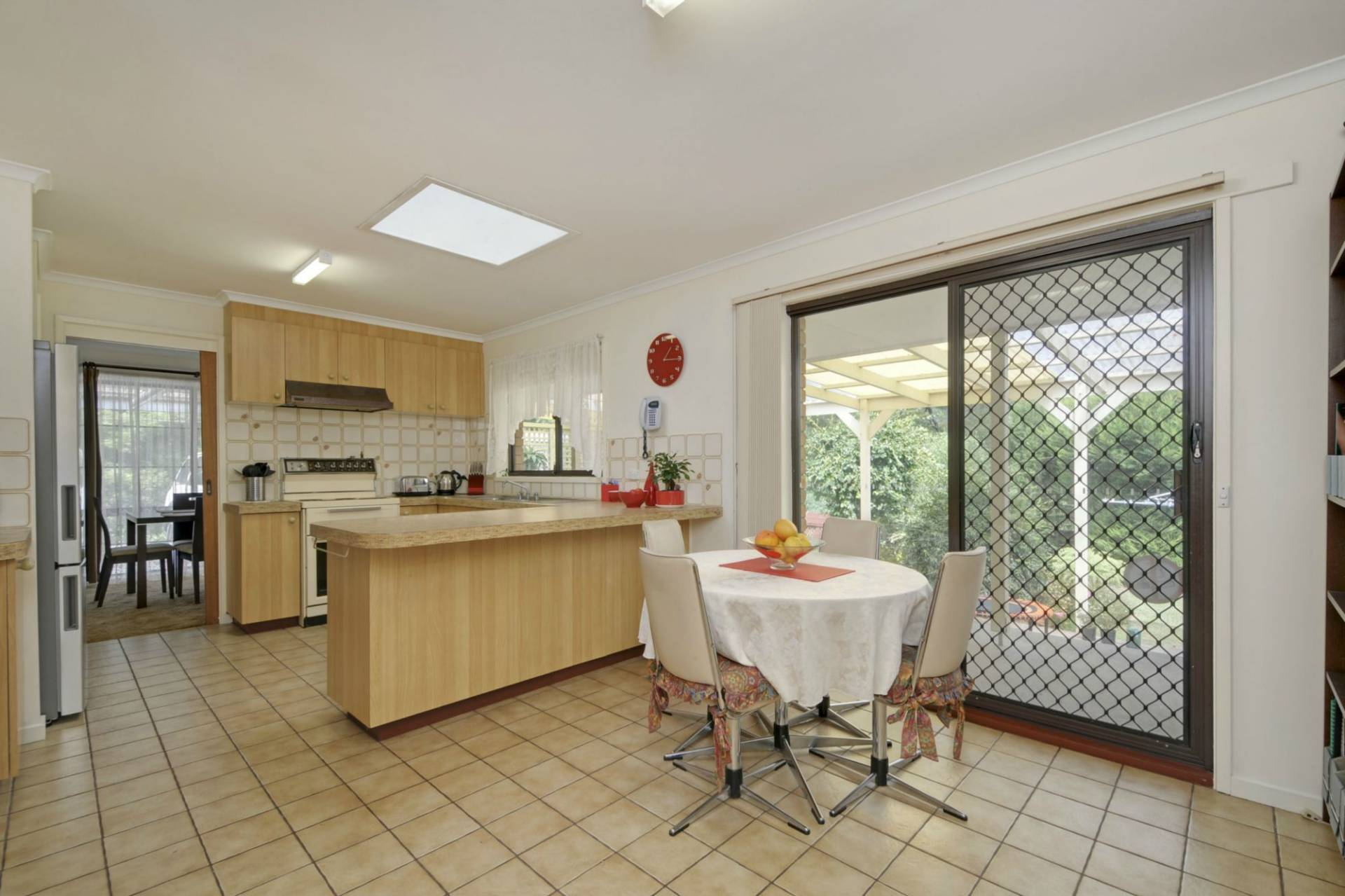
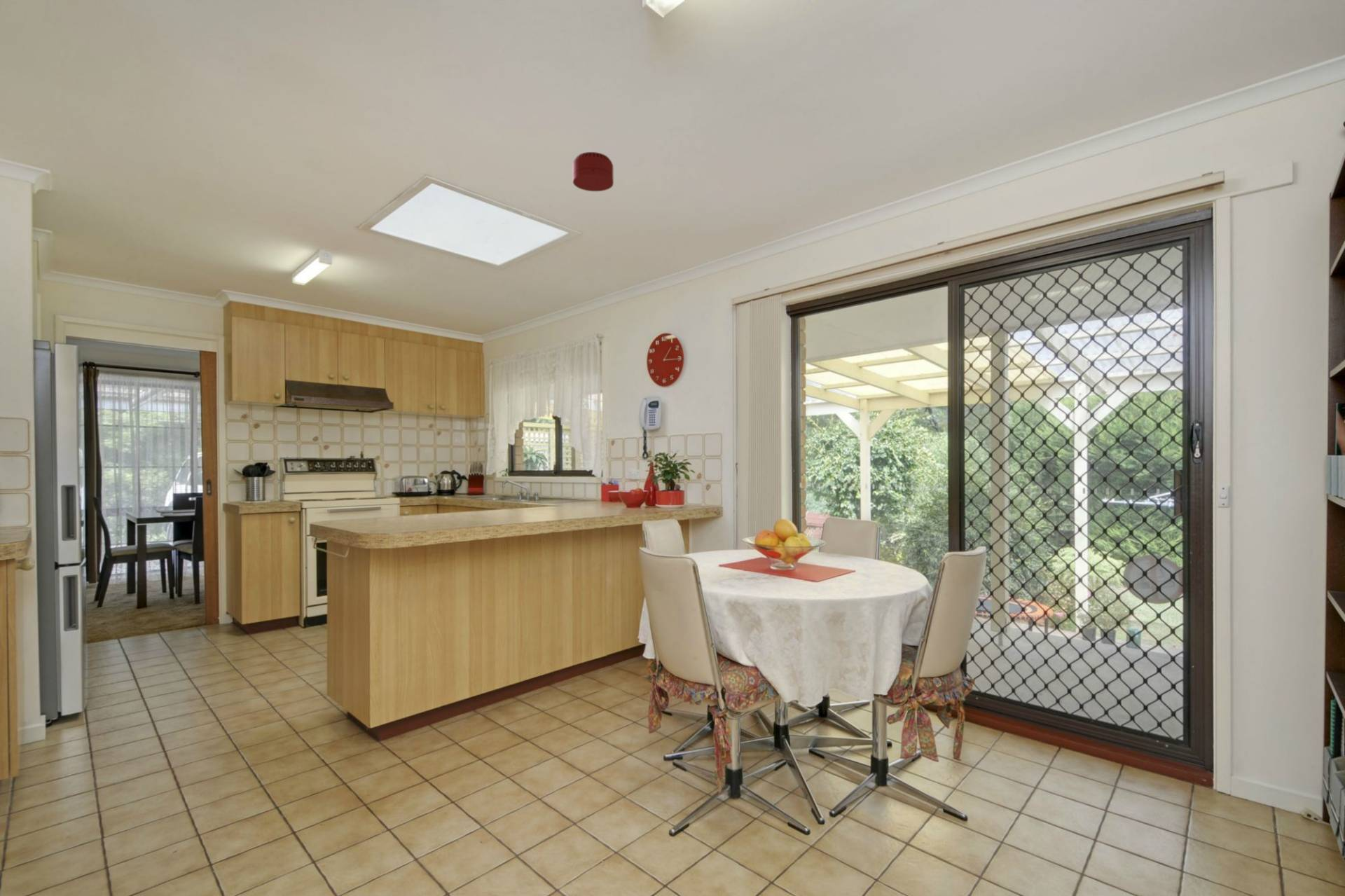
+ smoke detector [572,151,614,192]
